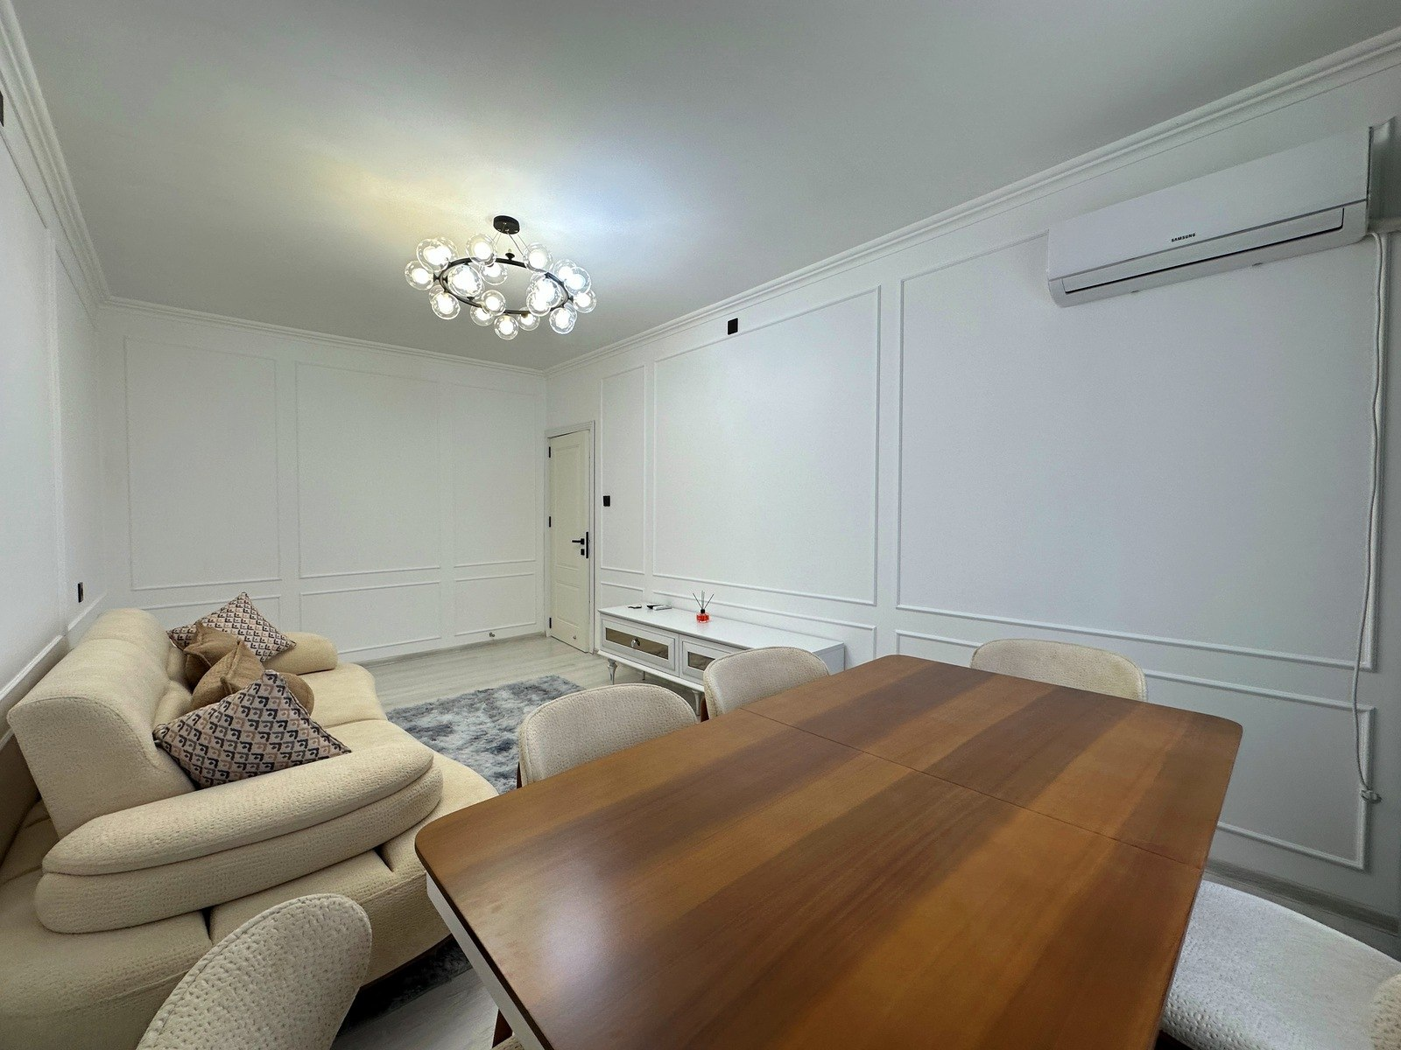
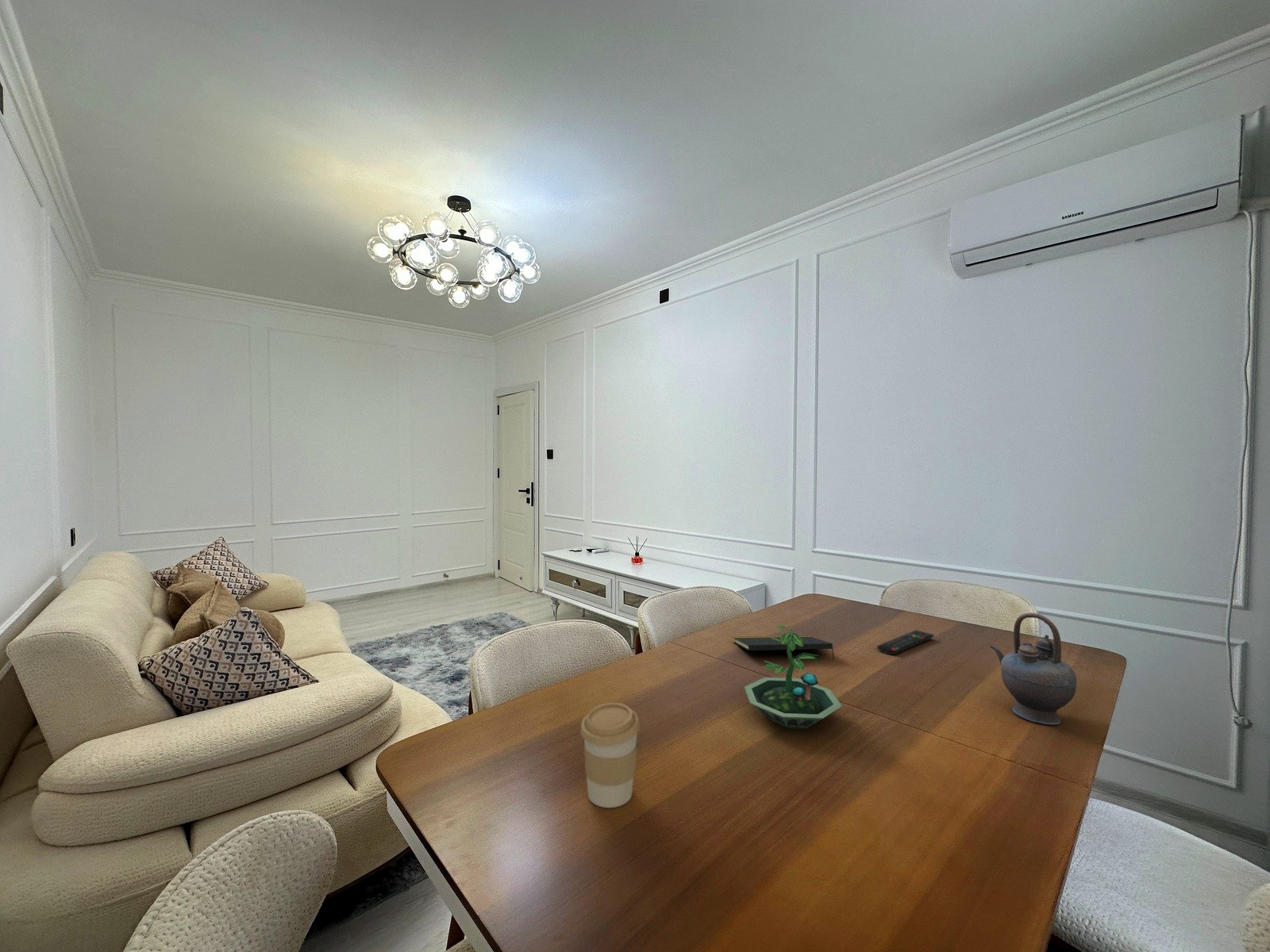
+ coffee cup [580,702,641,808]
+ remote control [876,629,935,655]
+ terrarium [744,624,843,730]
+ notepad [732,635,835,661]
+ teapot [989,612,1077,726]
